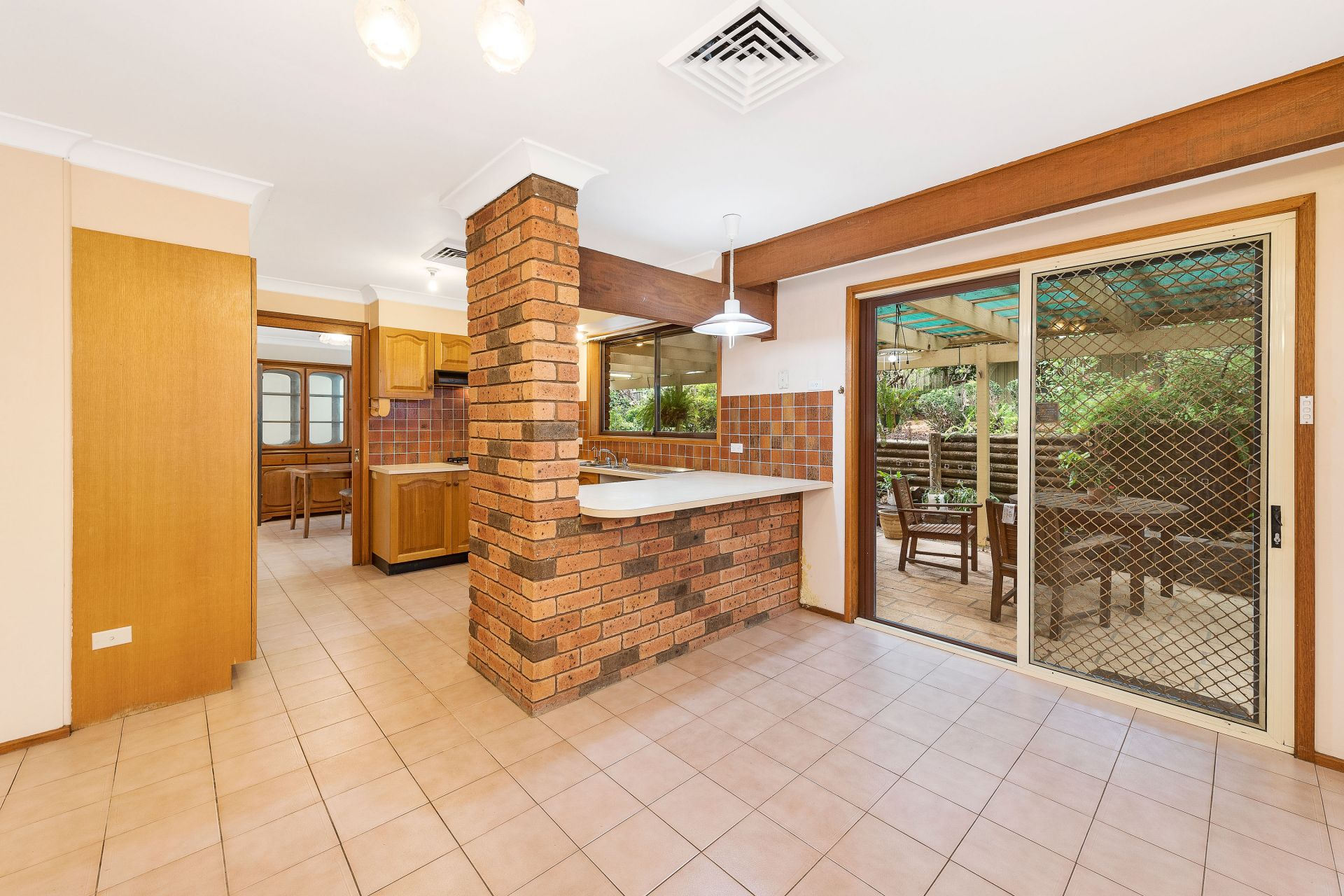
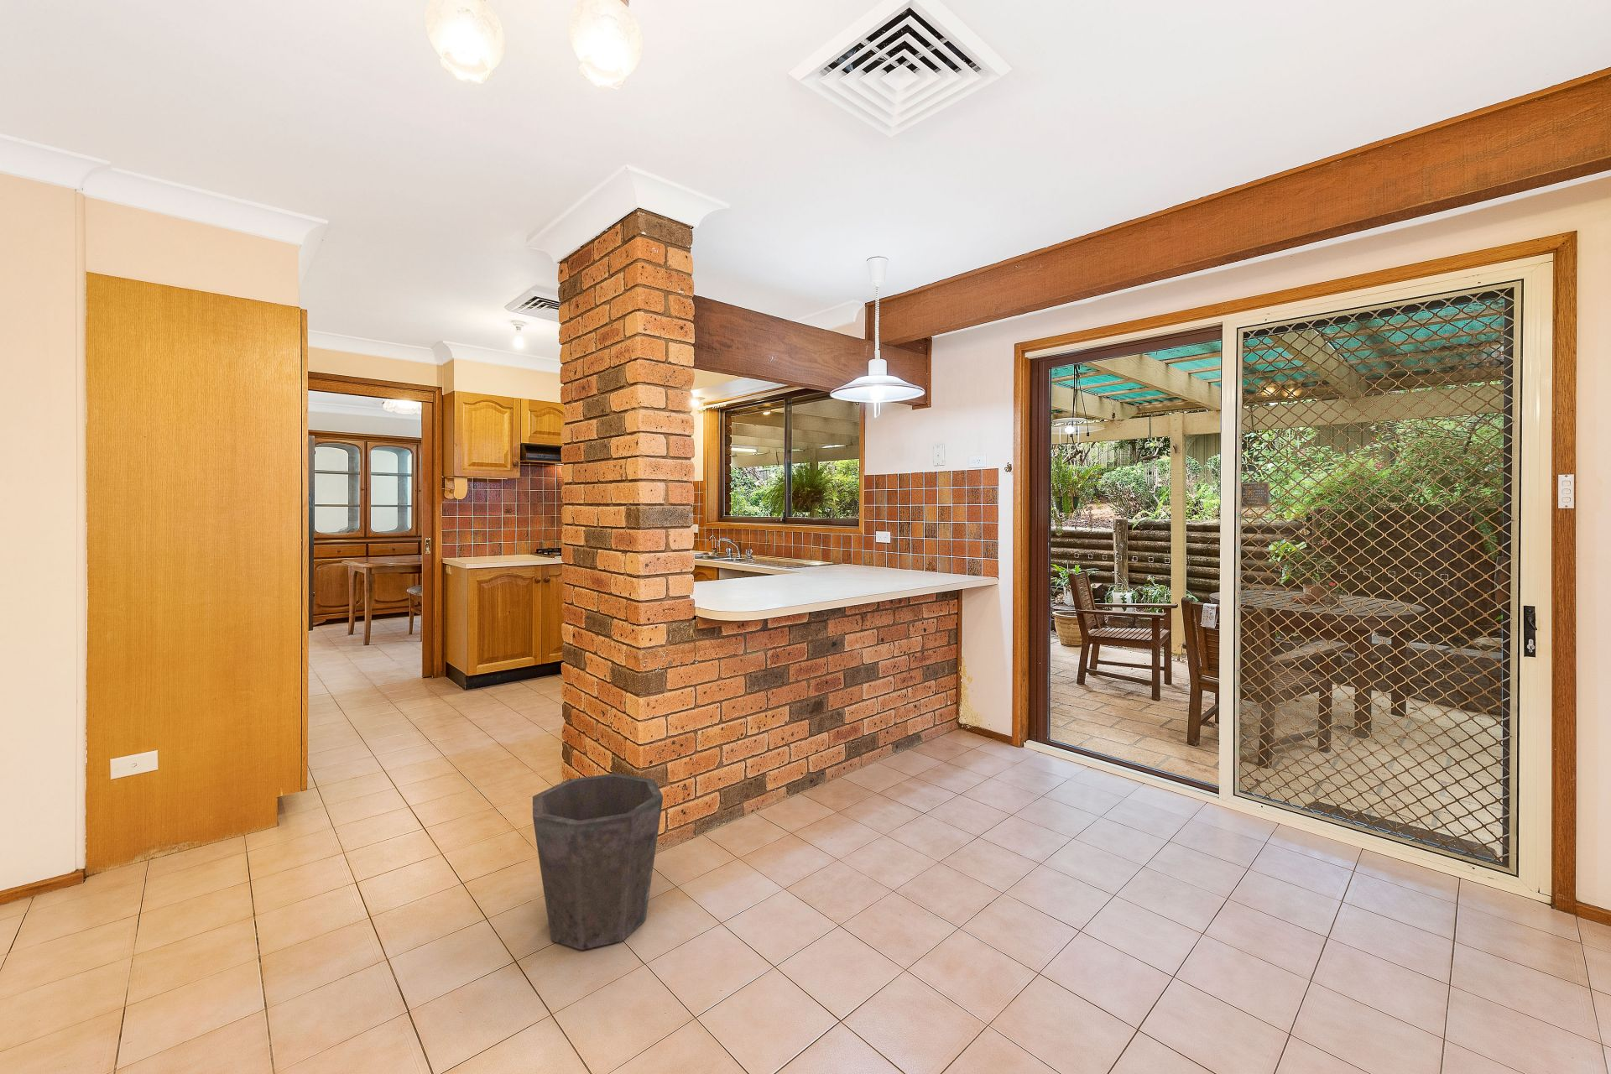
+ waste bin [532,773,664,951]
